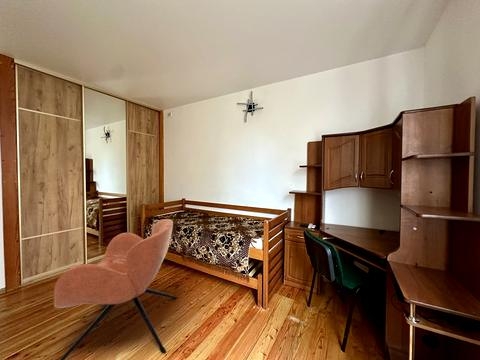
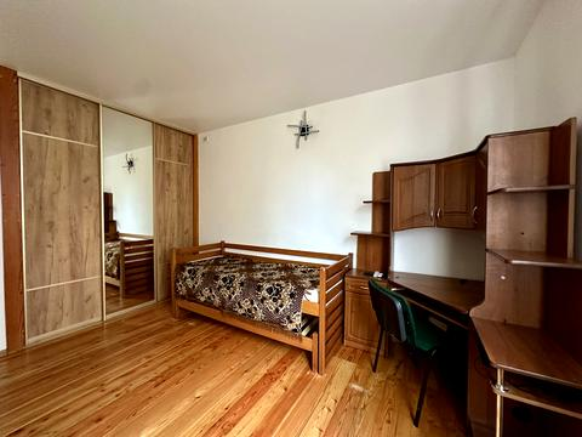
- armchair [53,218,179,360]
